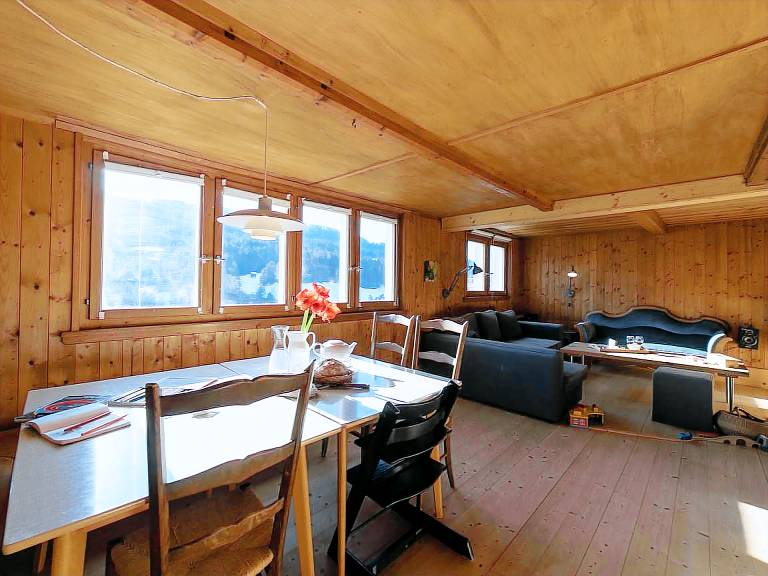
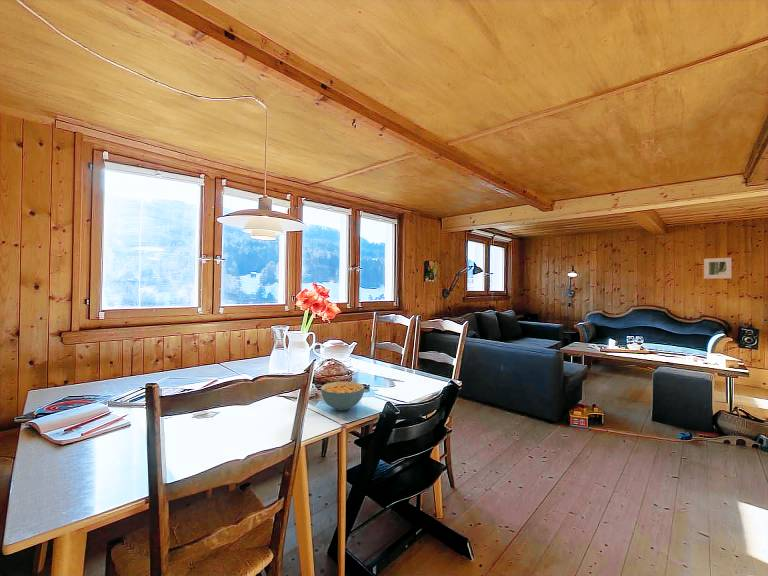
+ cereal bowl [320,380,365,411]
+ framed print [703,257,732,280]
